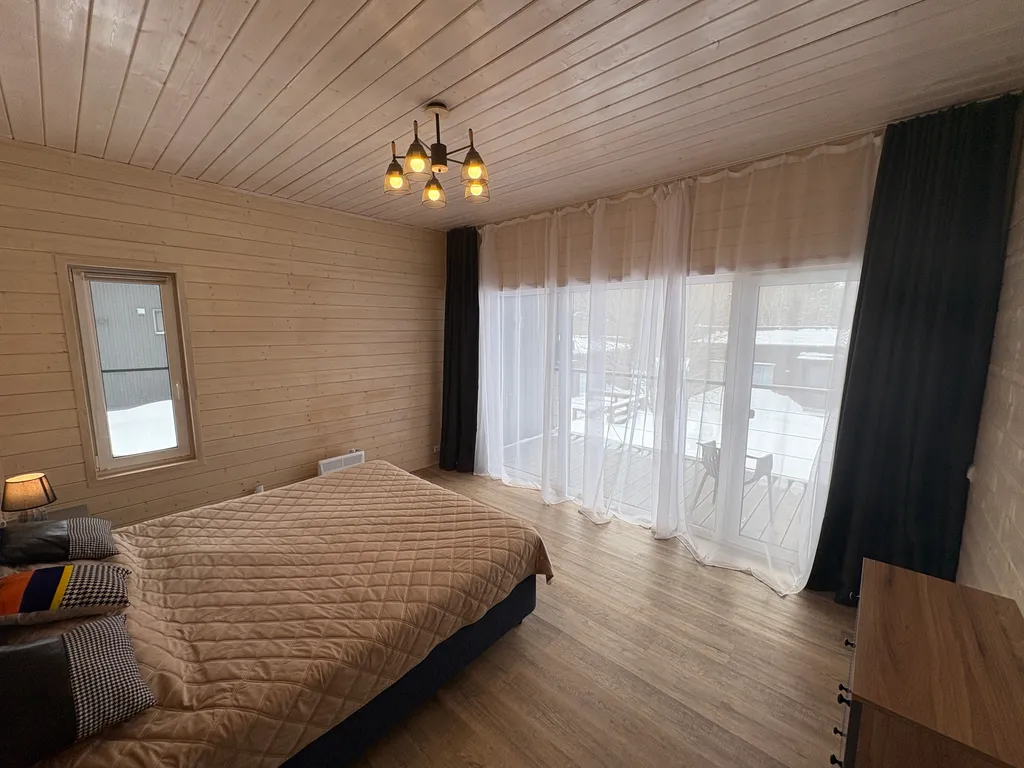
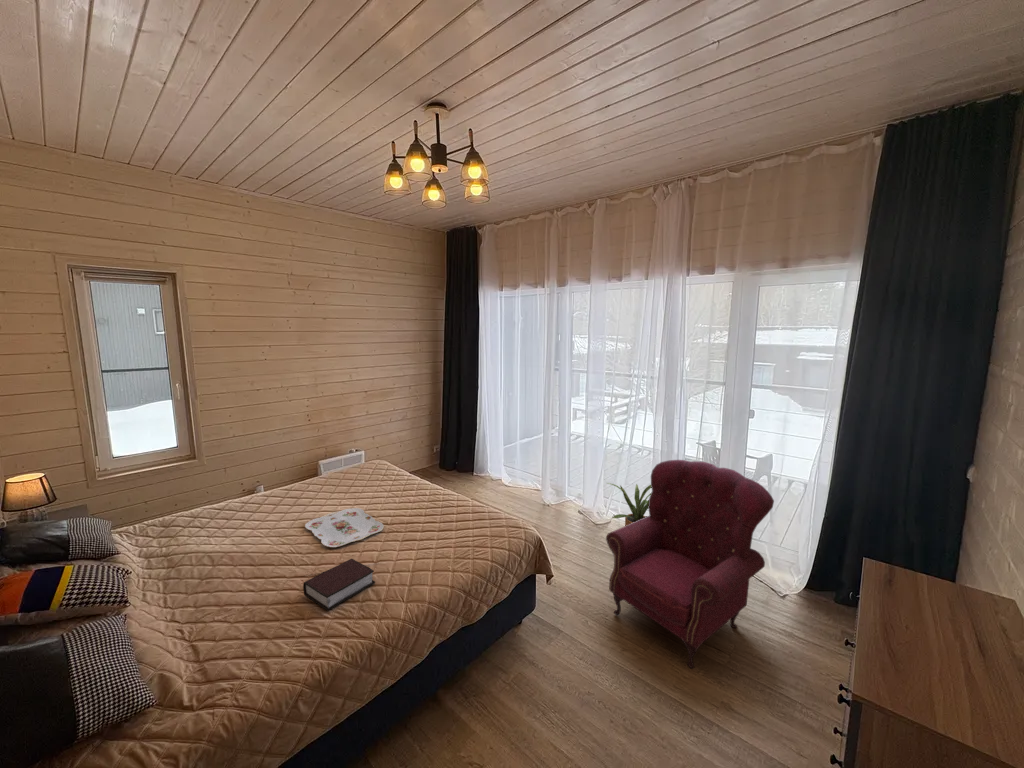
+ serving tray [304,507,385,548]
+ armchair [605,459,775,669]
+ bible [302,558,376,611]
+ house plant [607,482,652,526]
